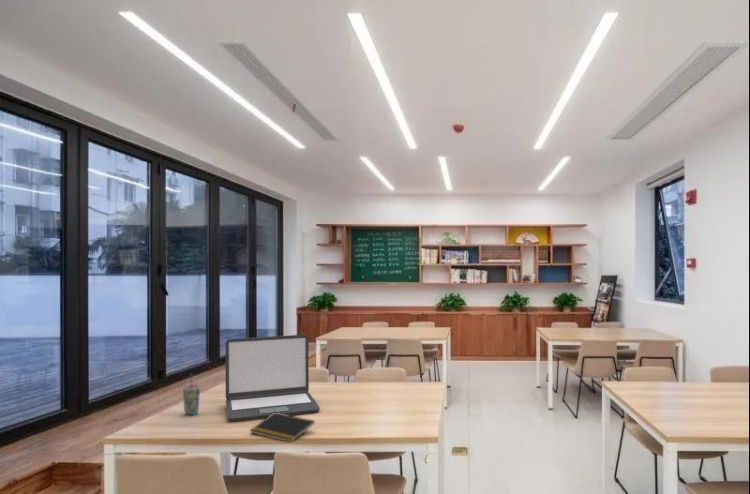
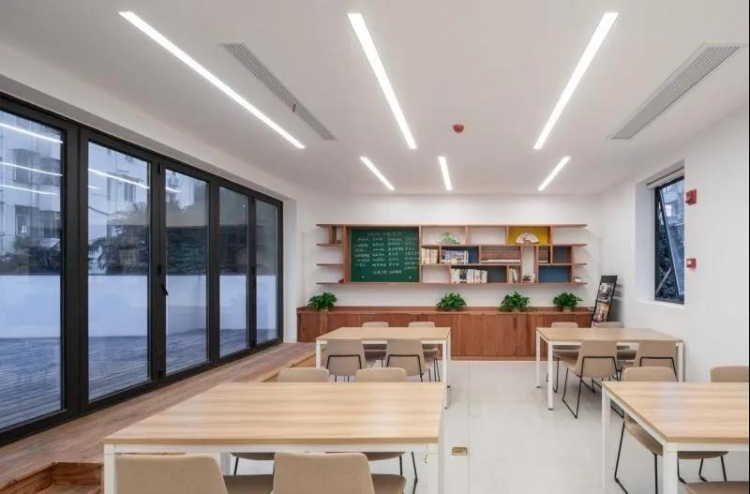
- cup [182,373,201,416]
- laptop [225,334,321,423]
- notepad [249,413,316,443]
